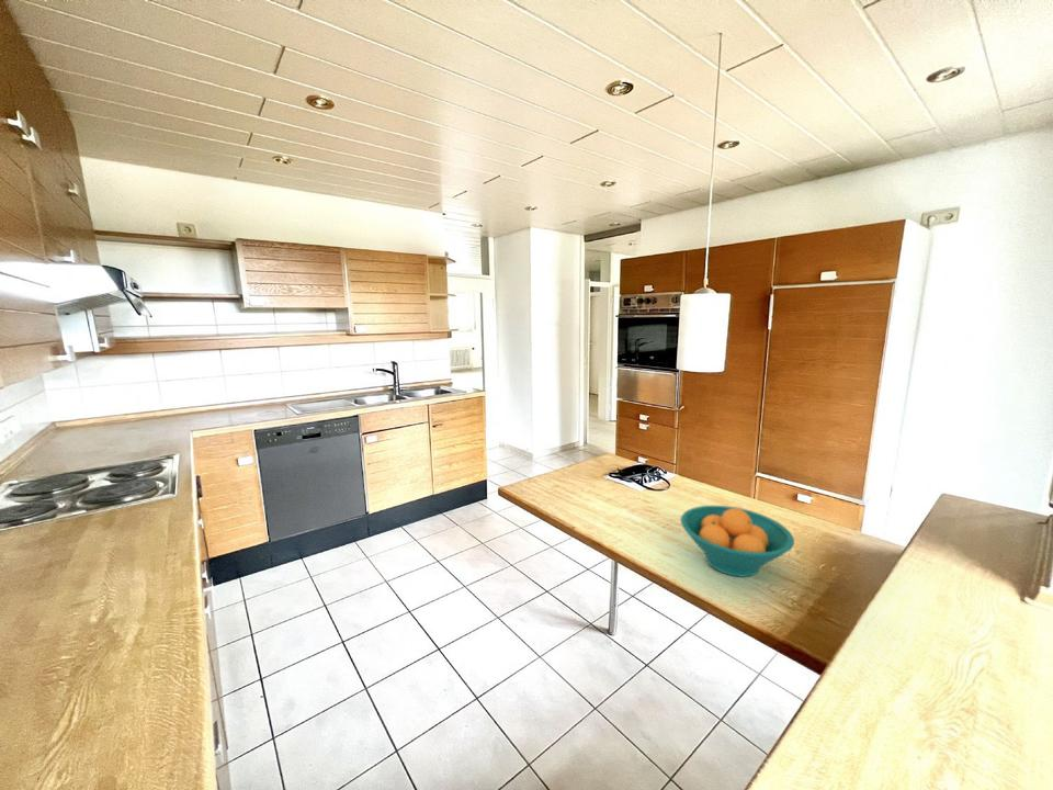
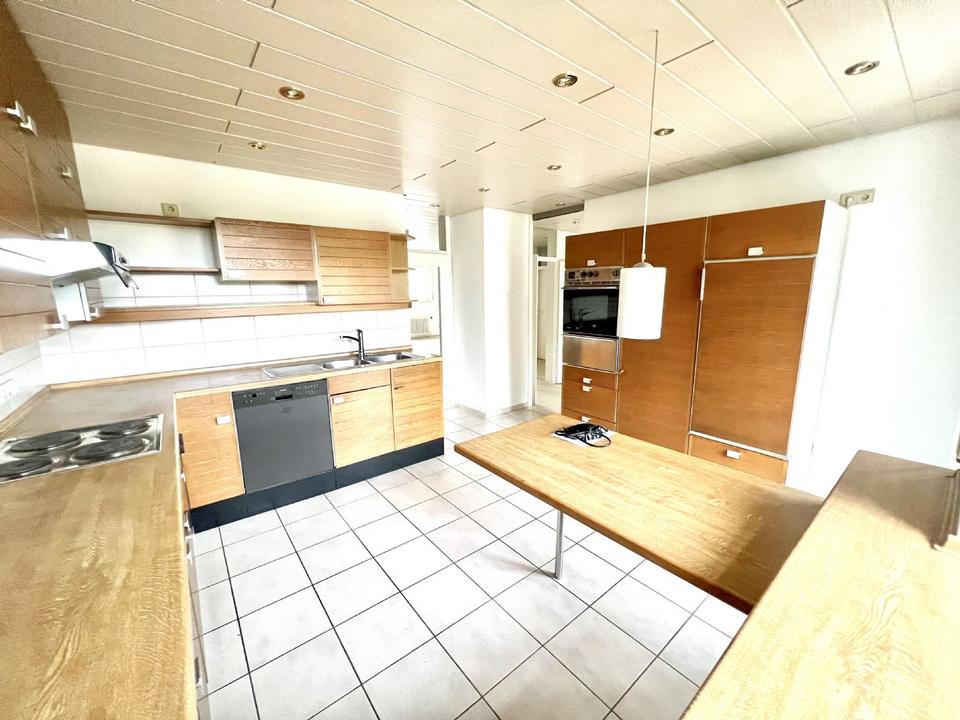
- fruit bowl [680,505,795,578]
